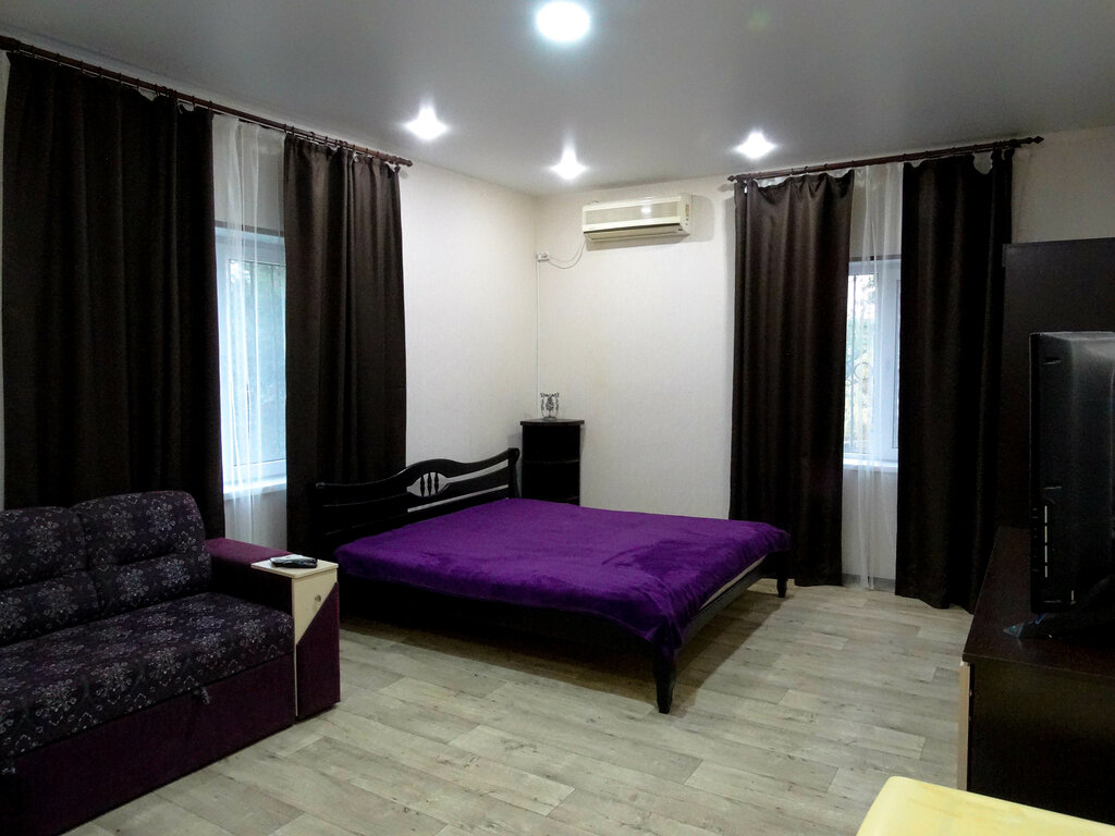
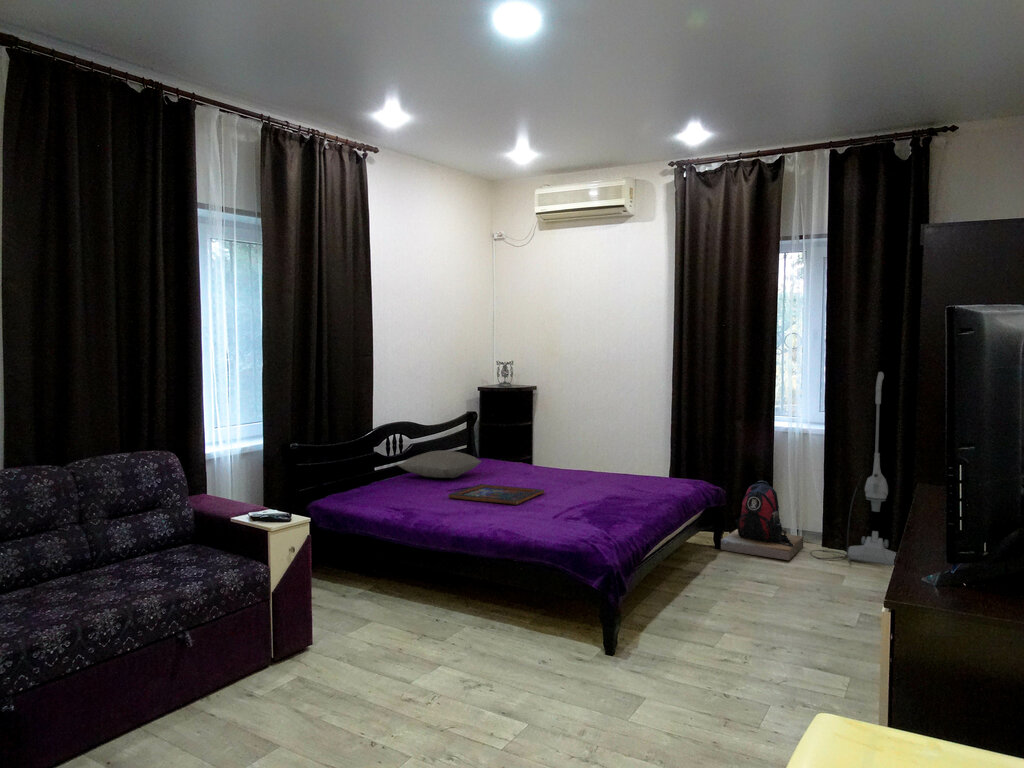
+ pillow [397,449,483,479]
+ vacuum cleaner [809,371,897,567]
+ backpack [720,480,805,561]
+ religious icon [447,483,546,506]
